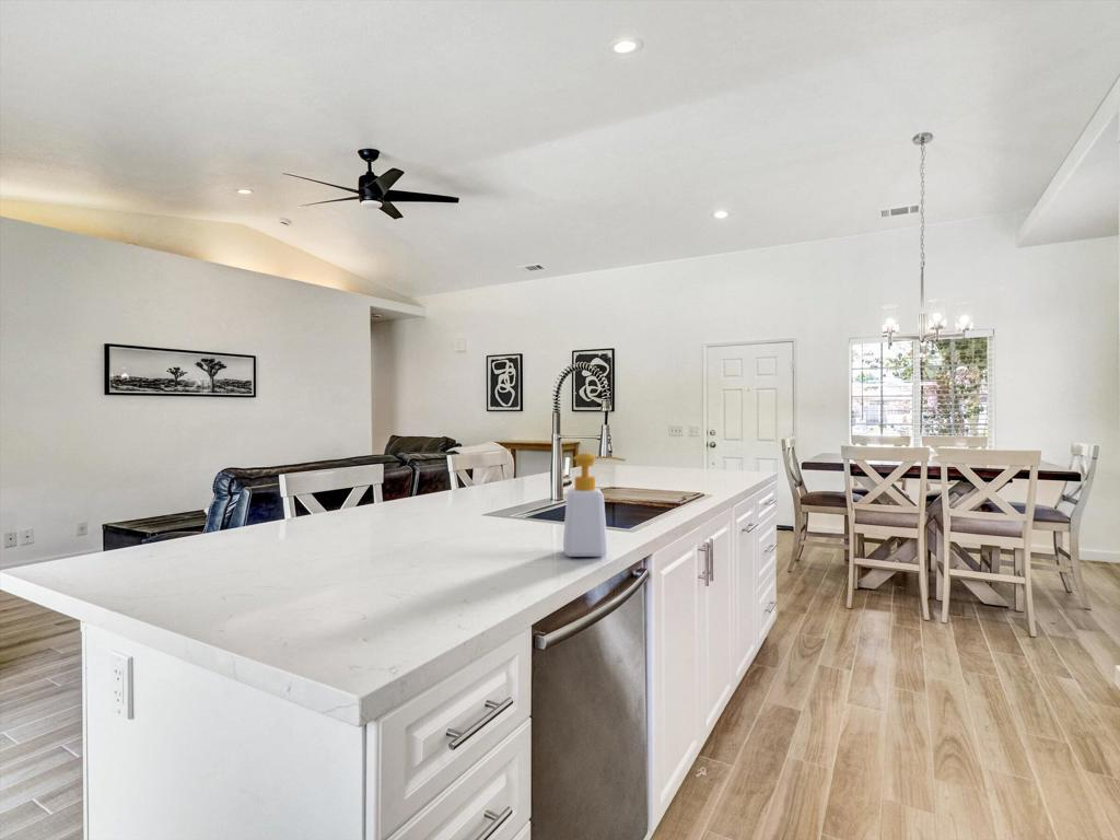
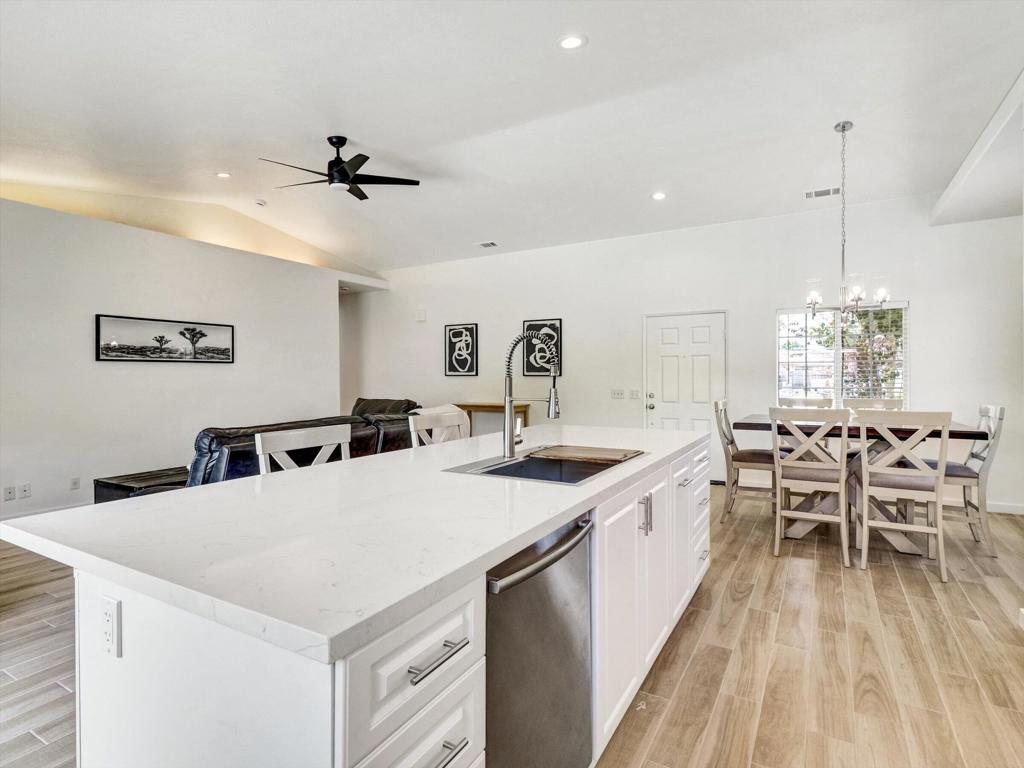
- soap bottle [562,452,627,558]
